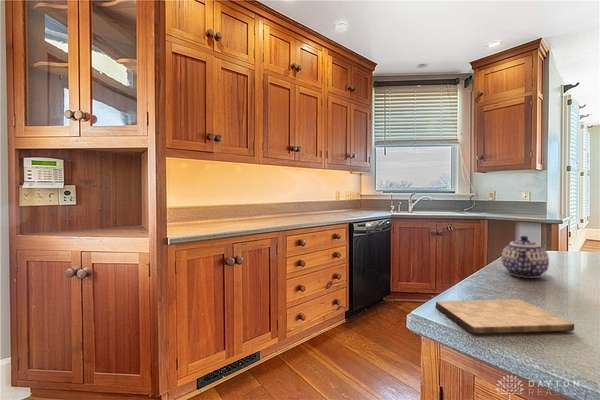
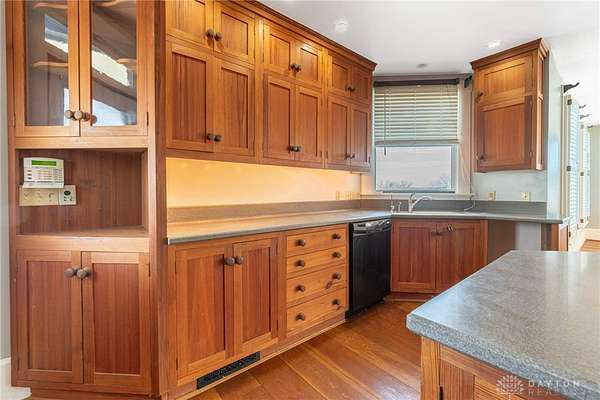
- cutting board [434,298,575,335]
- teapot [501,235,550,279]
